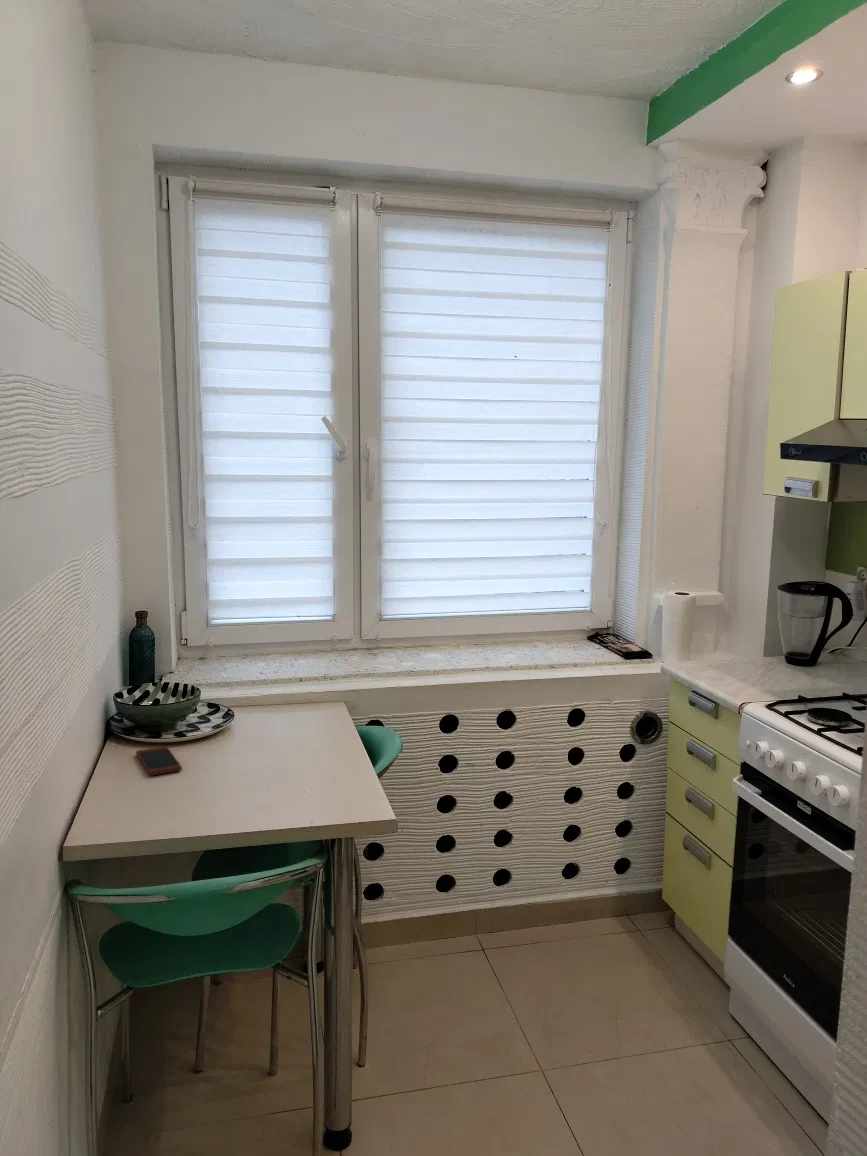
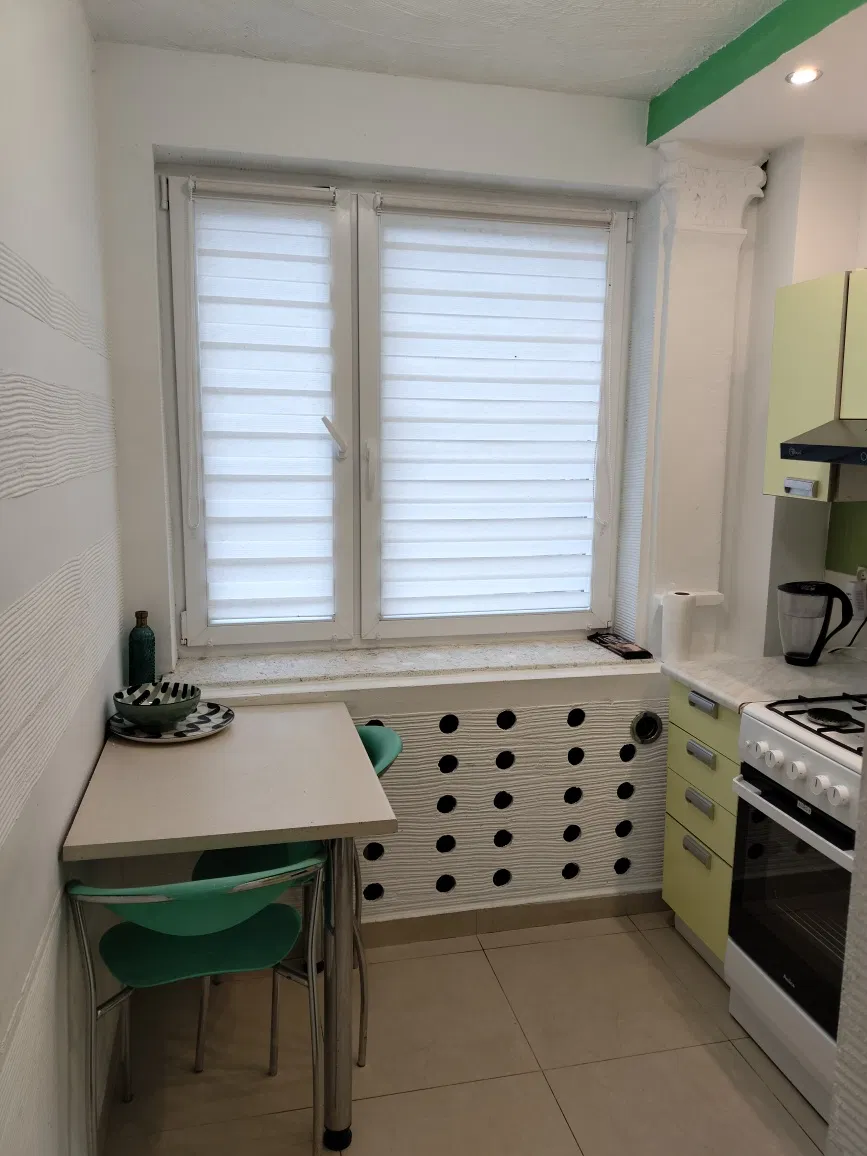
- smartphone [135,745,183,777]
